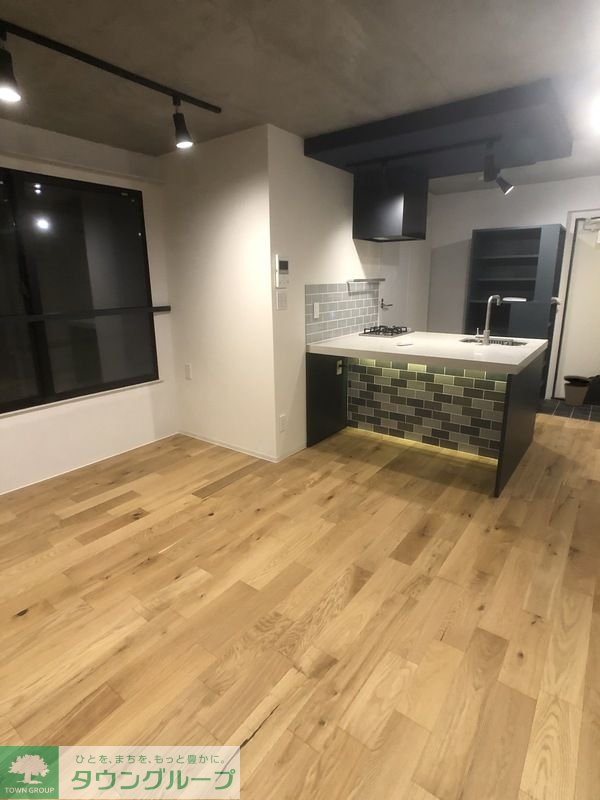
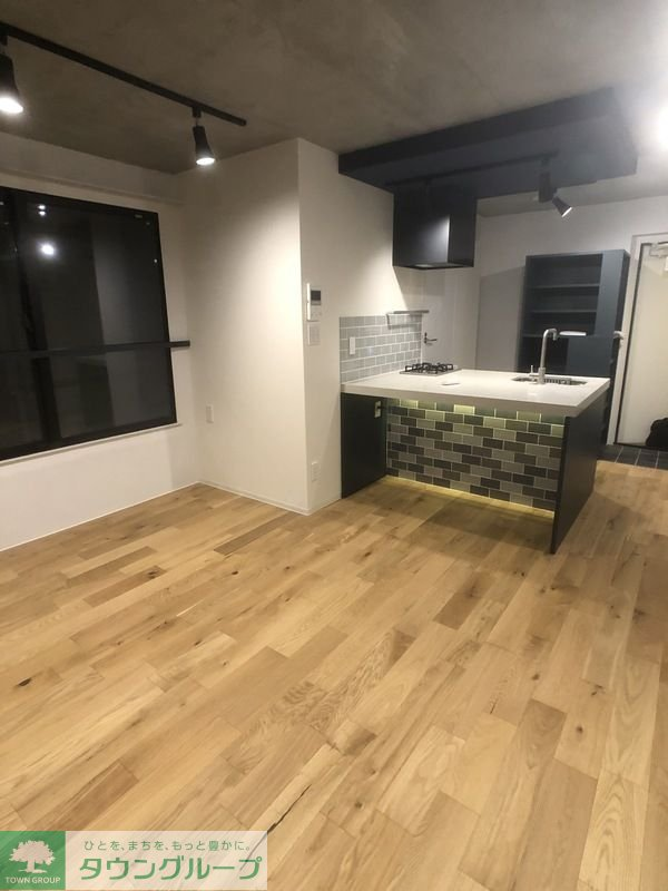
- trash can [563,374,592,407]
